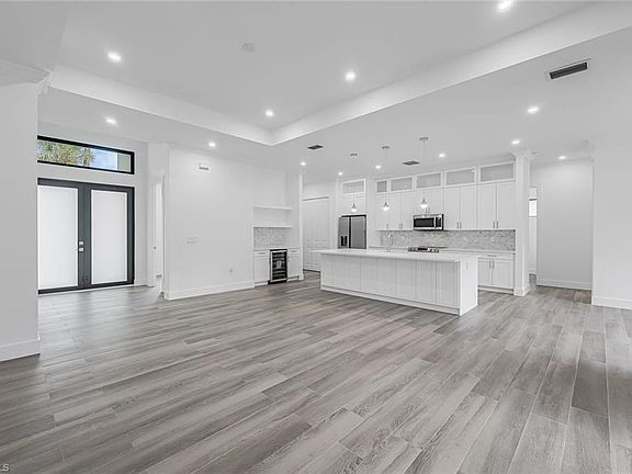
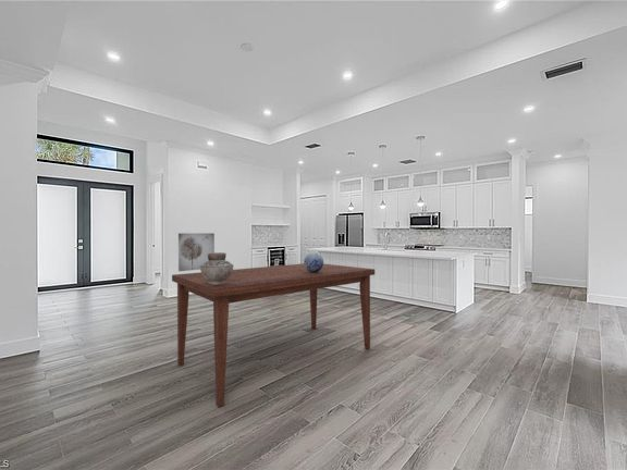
+ wall art [177,232,216,272]
+ ceramic pot [199,251,234,285]
+ dining table [171,262,376,408]
+ decorative sphere [303,251,324,272]
